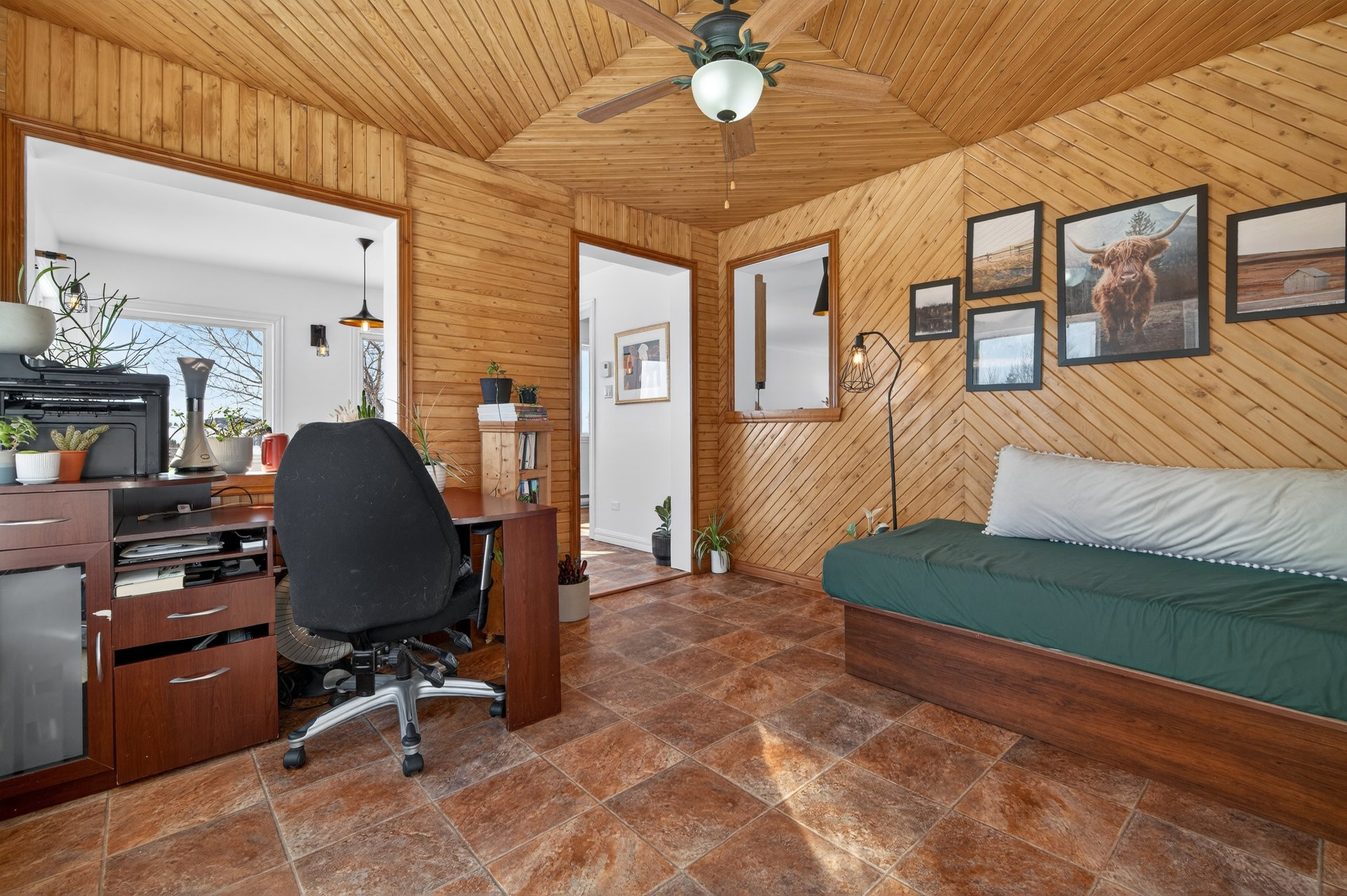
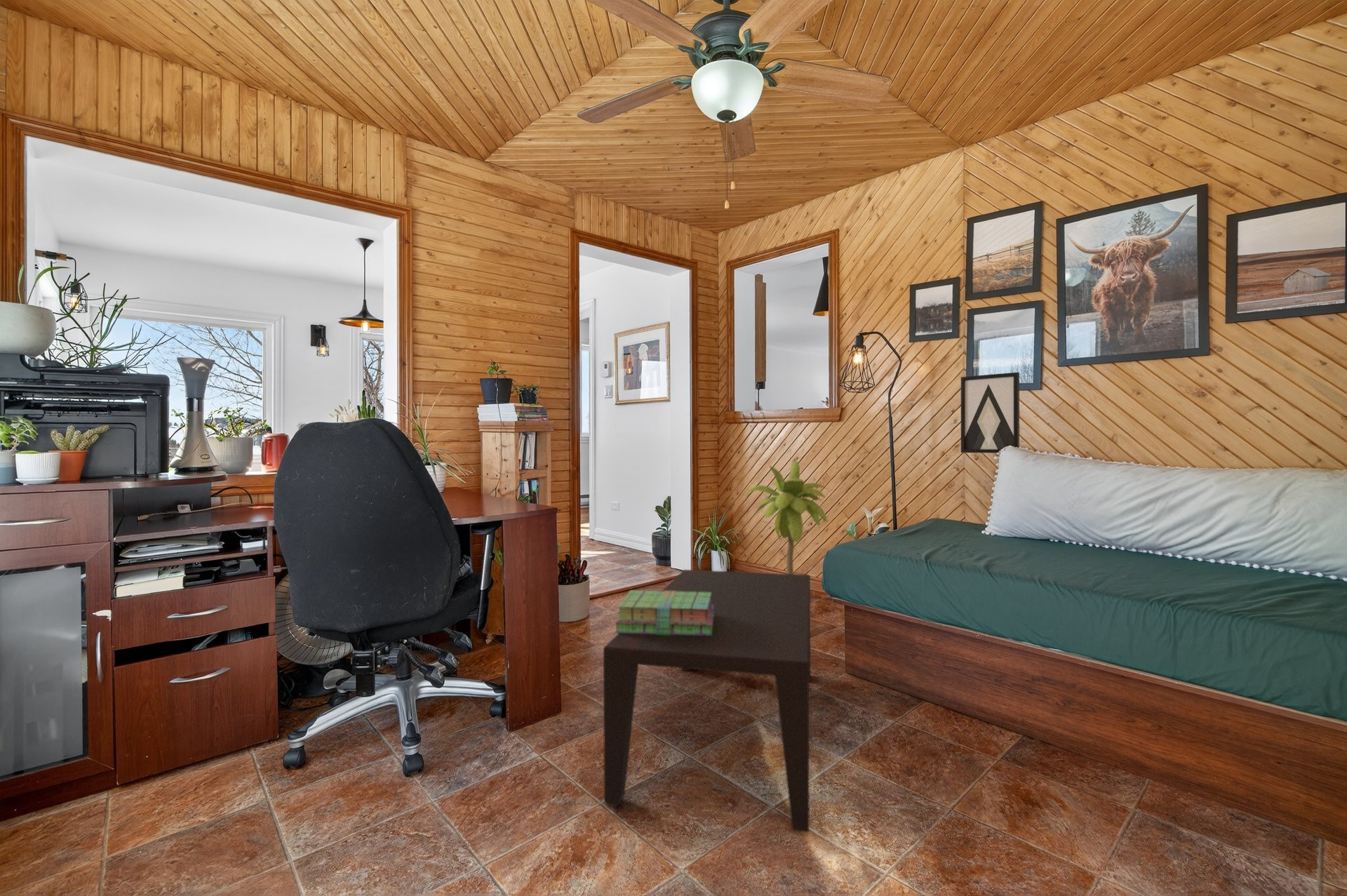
+ coffee table [603,569,811,833]
+ stack of books [614,589,713,636]
+ palm tree [745,460,828,575]
+ wall art [960,372,1020,453]
